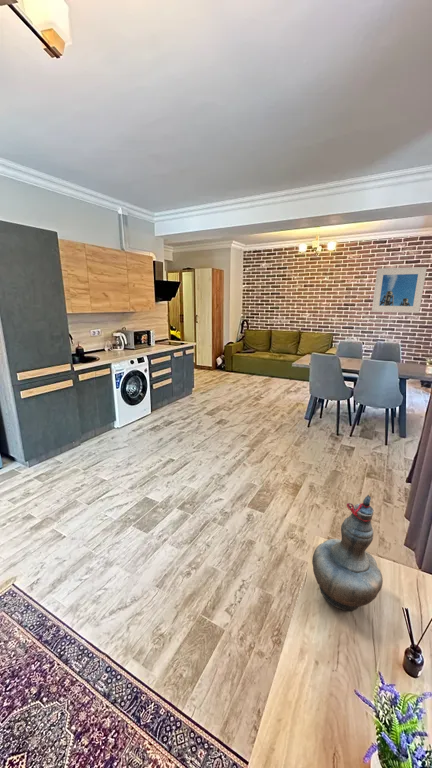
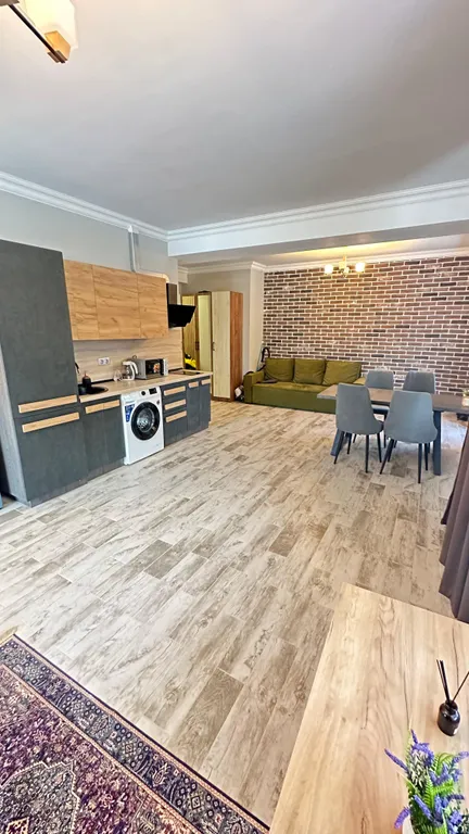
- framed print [371,266,428,314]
- decorative vase [311,494,384,612]
